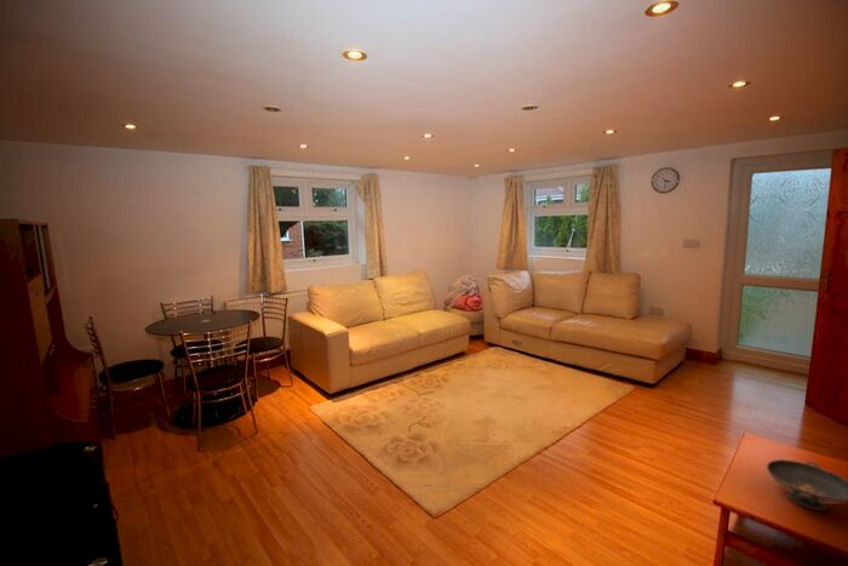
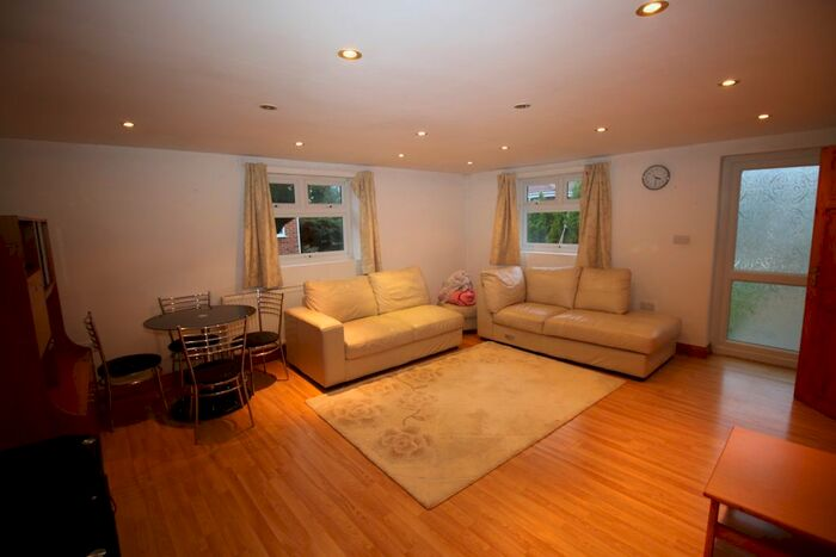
- decorative bowl [766,458,848,511]
